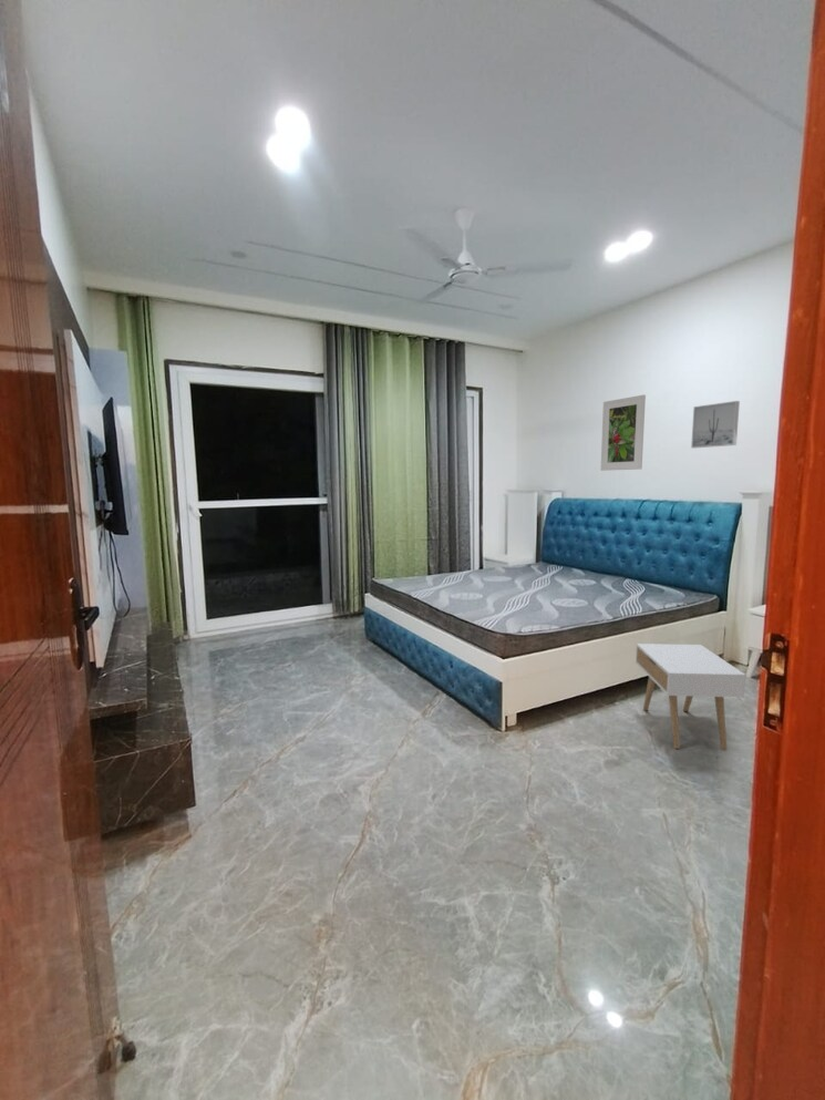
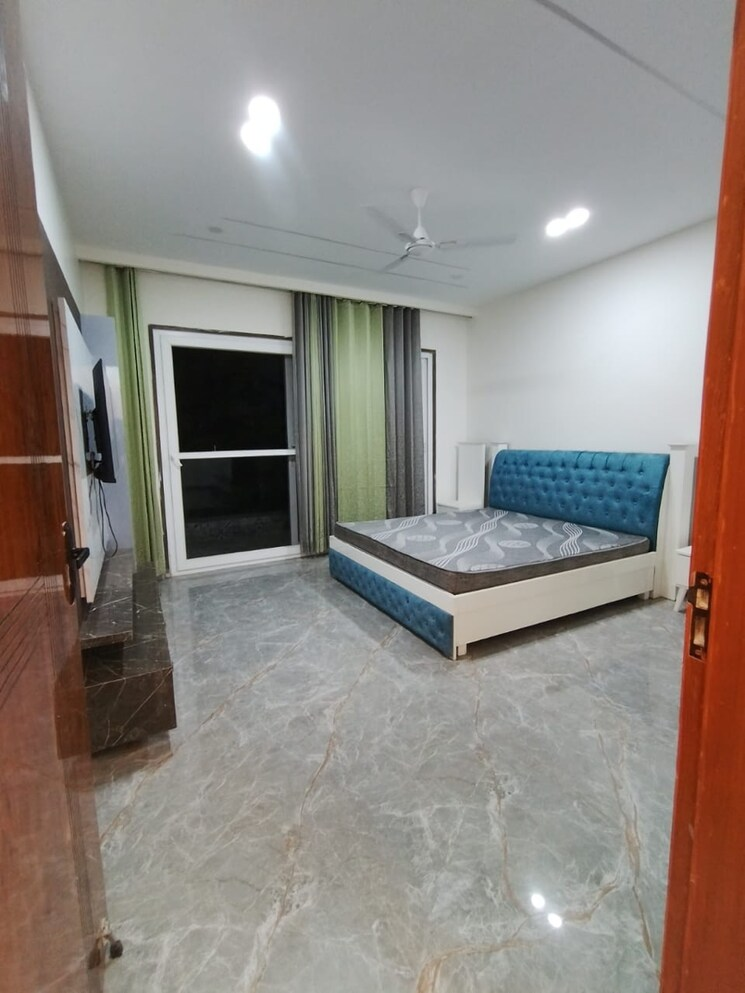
- nightstand [635,642,746,751]
- wall art [690,400,741,449]
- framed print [600,393,647,472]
